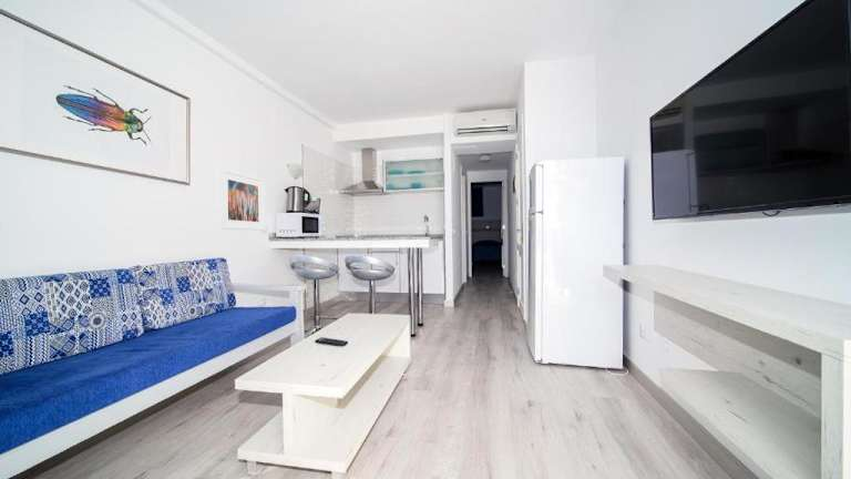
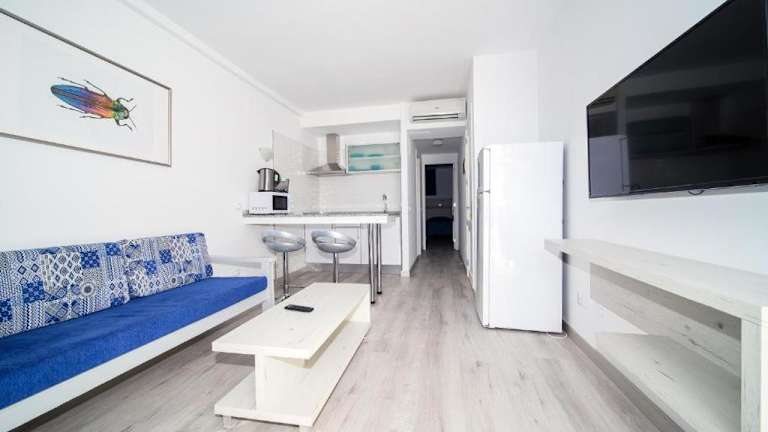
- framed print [217,167,266,232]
